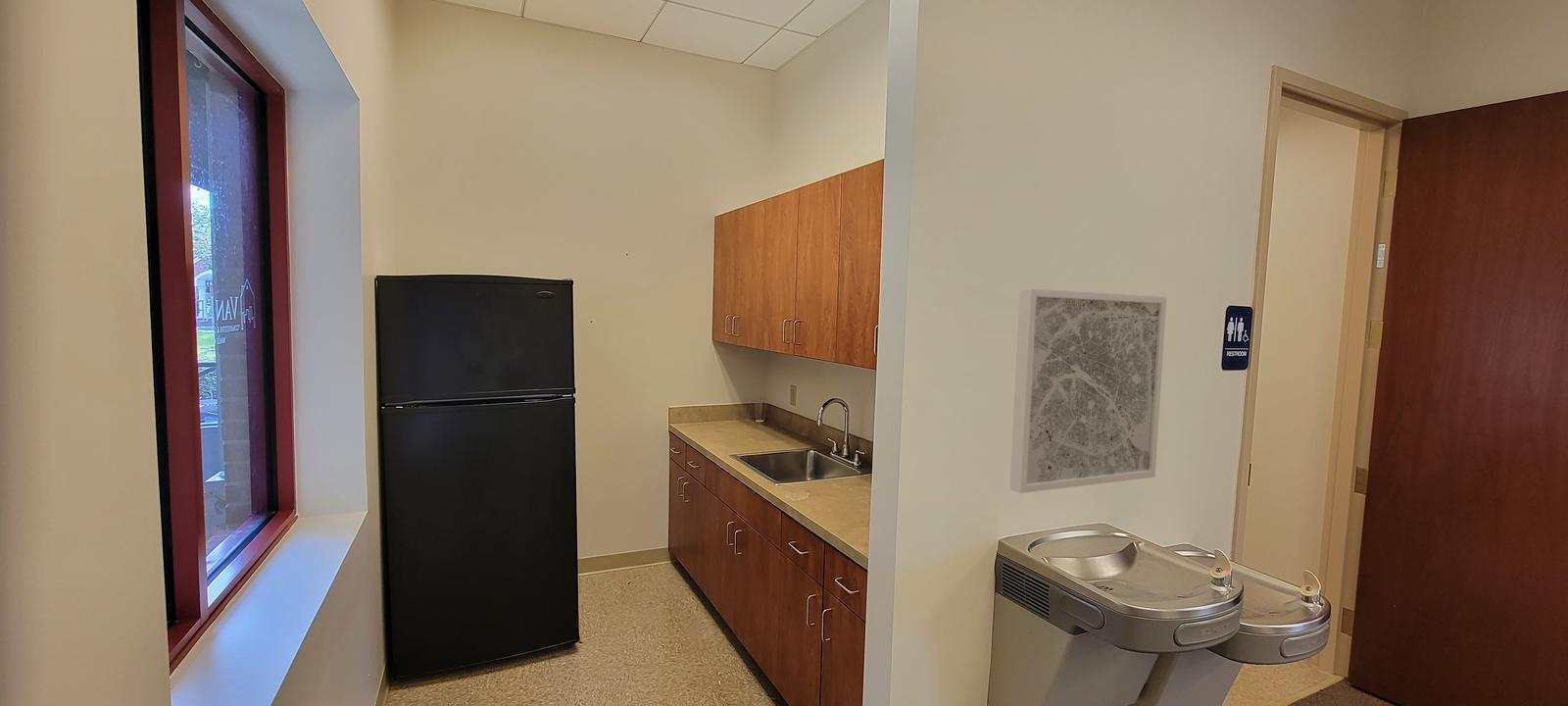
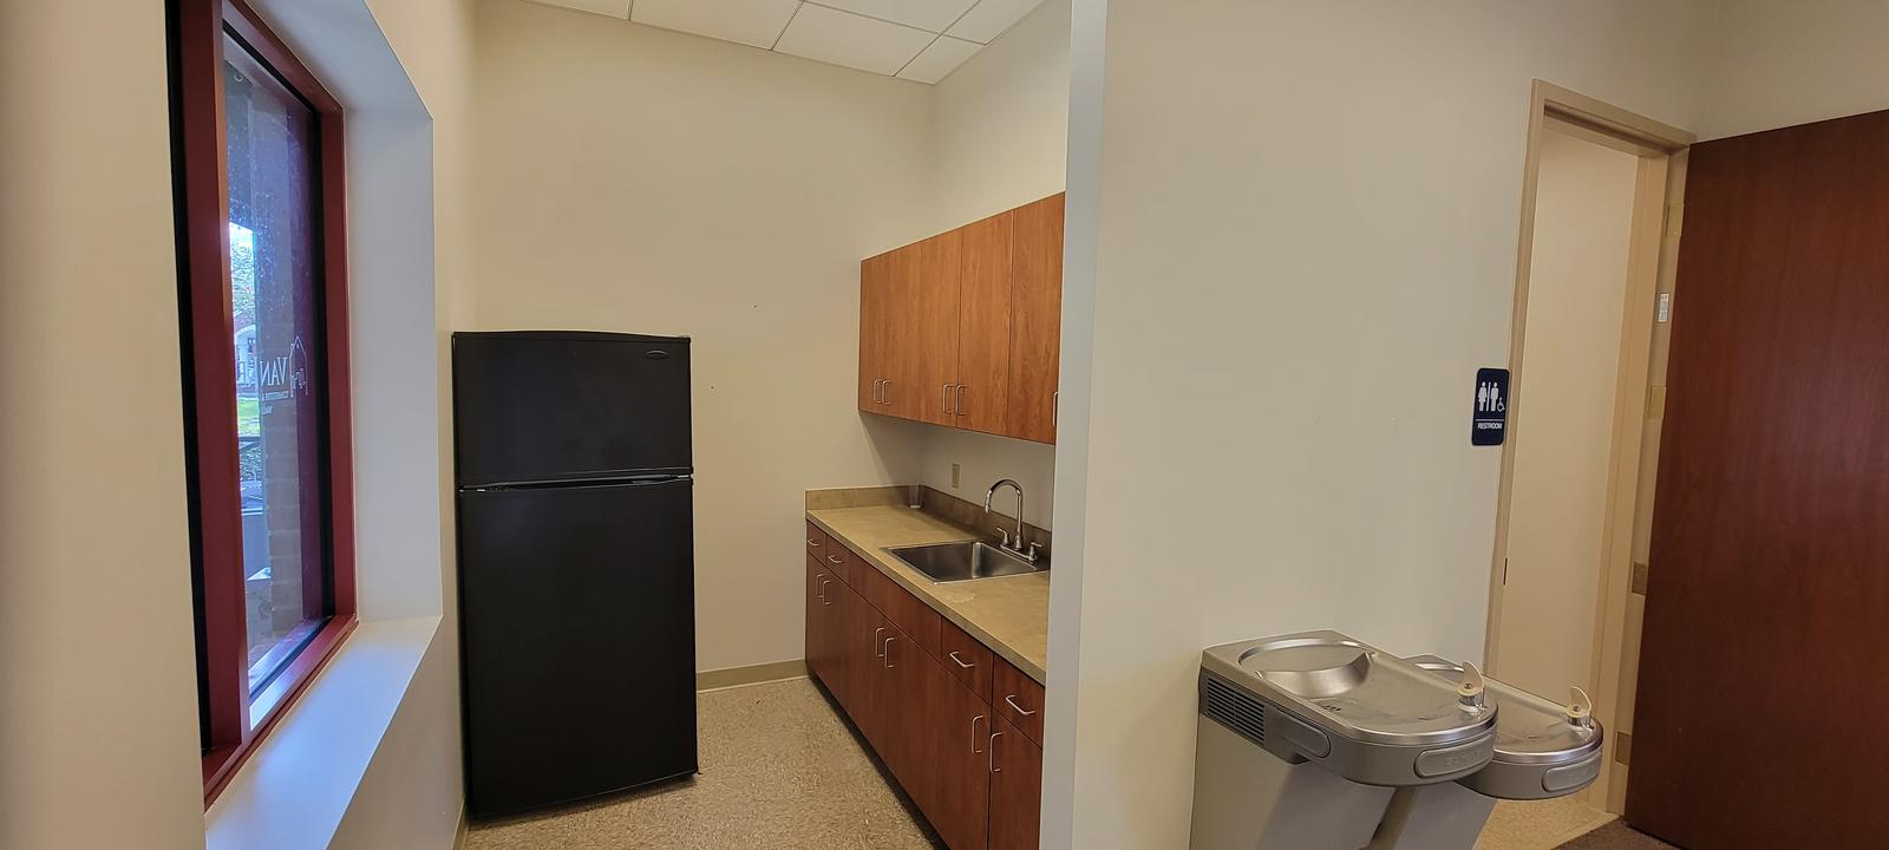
- wall art [1009,287,1167,494]
